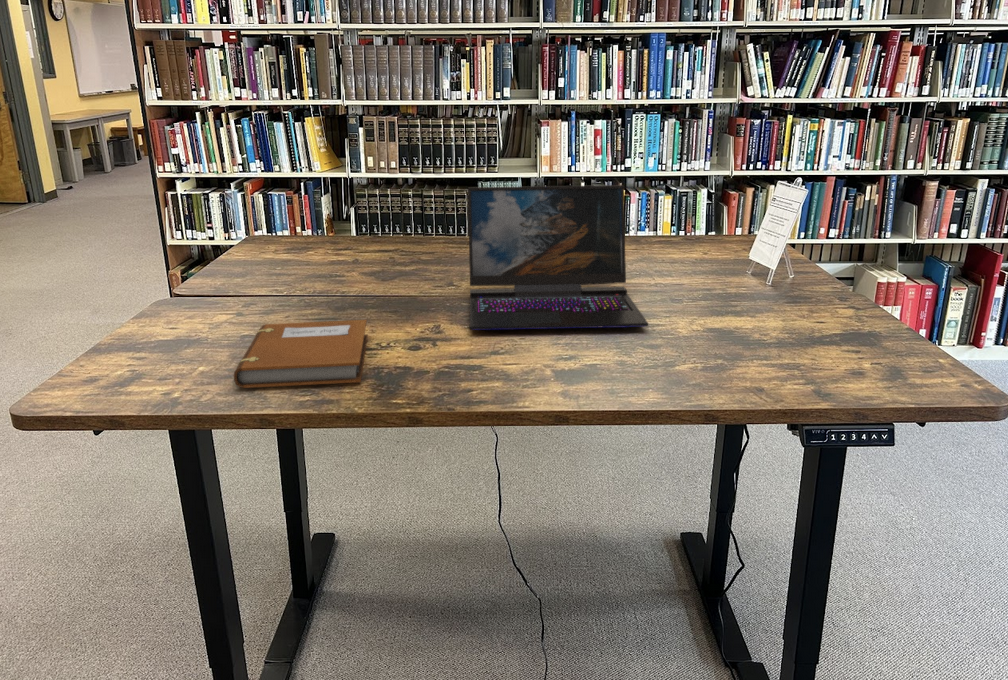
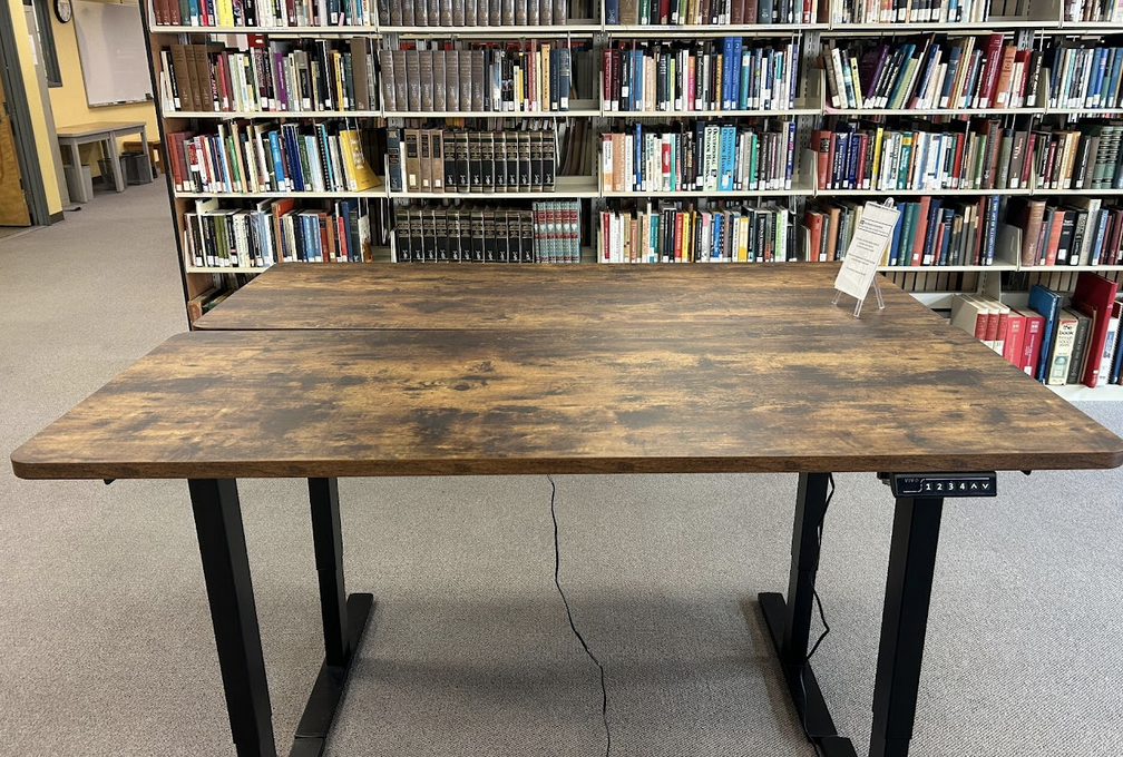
- laptop [467,184,649,331]
- notebook [233,319,369,389]
